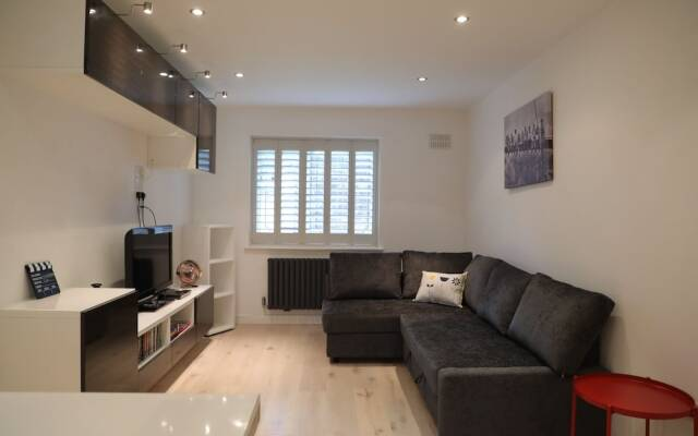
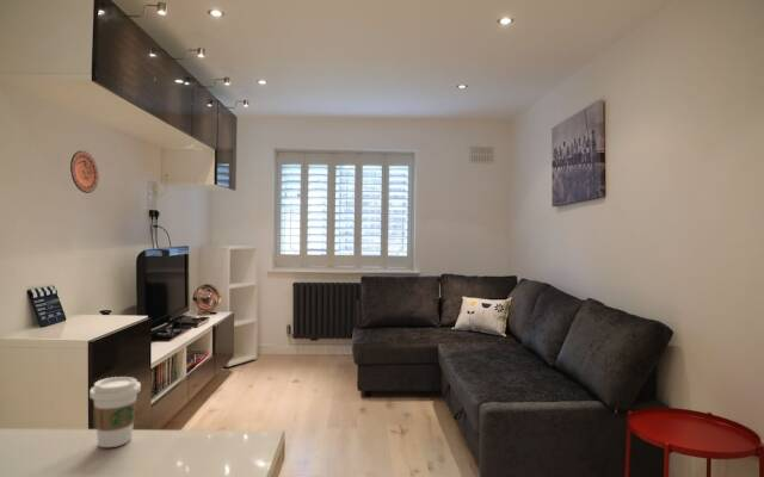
+ decorative plate [69,149,99,194]
+ coffee cup [88,376,142,448]
